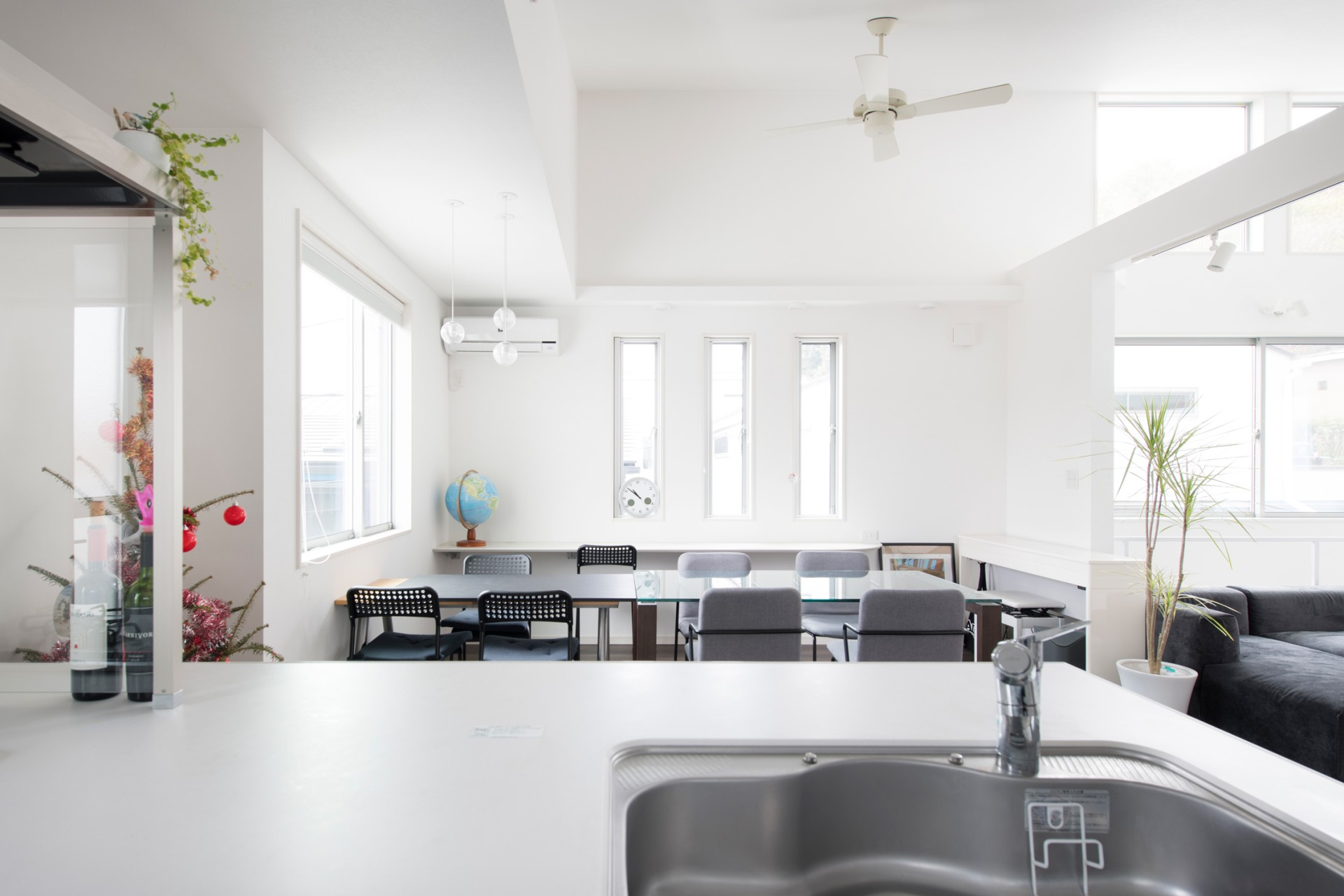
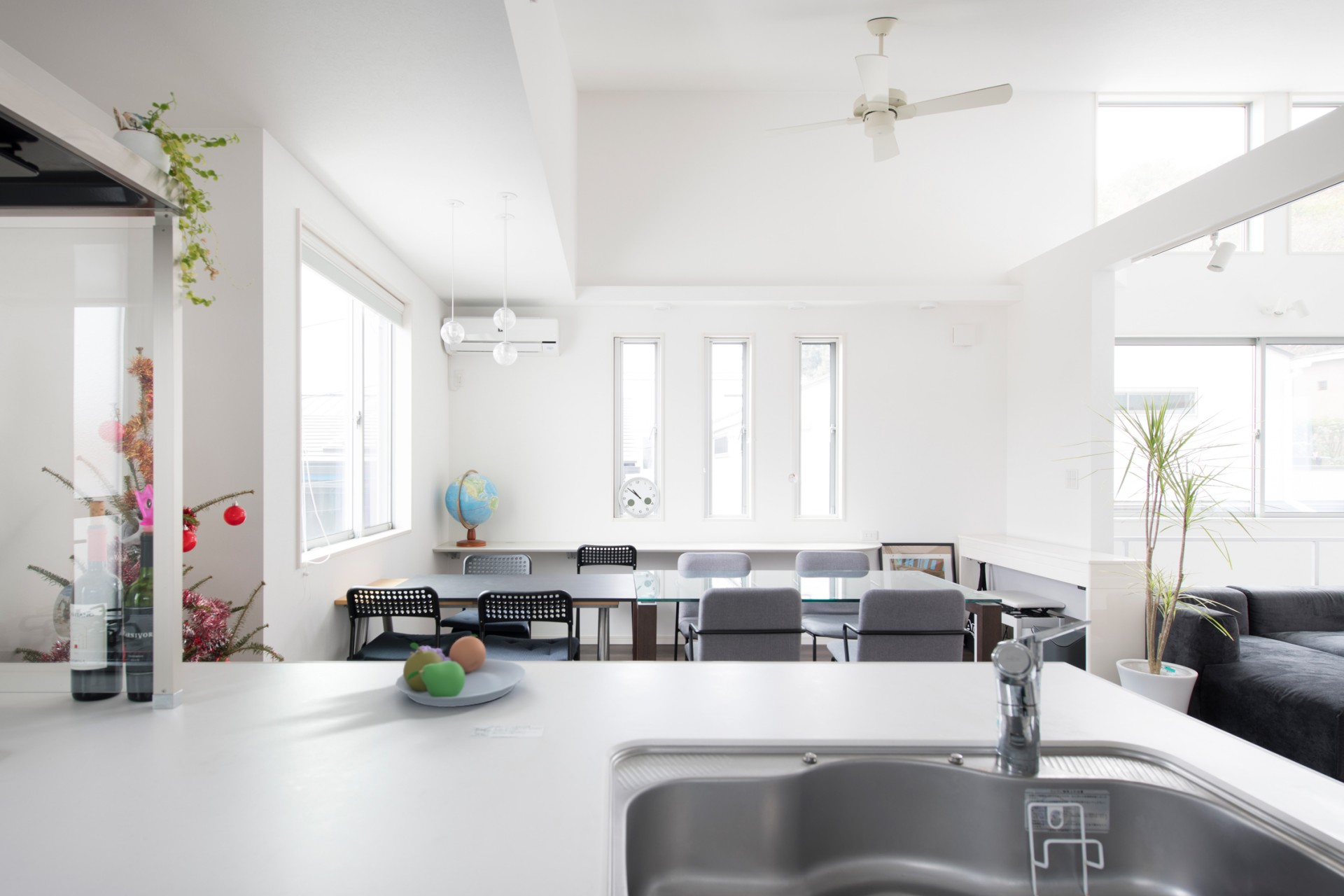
+ fruit bowl [395,633,526,708]
